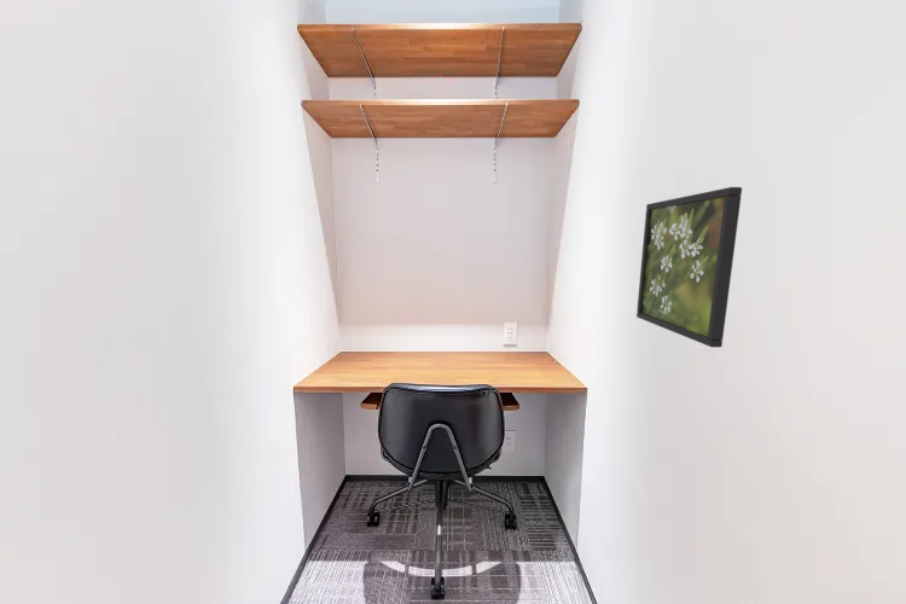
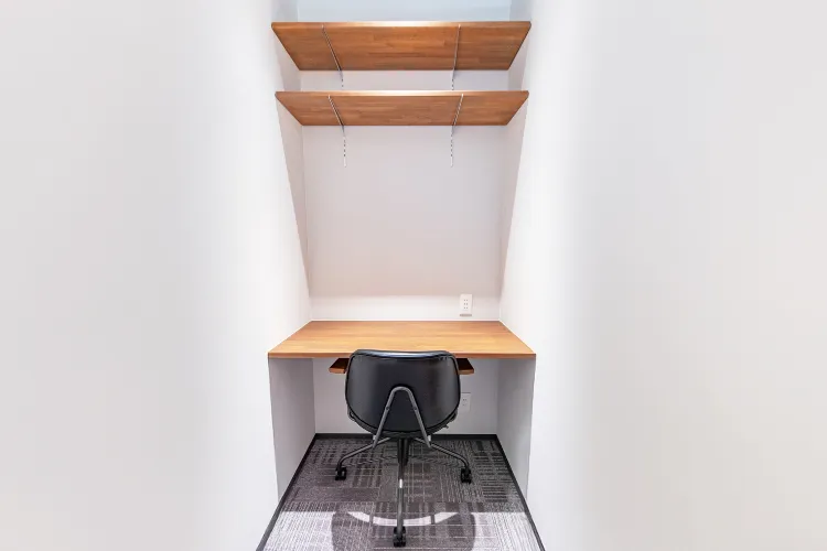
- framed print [635,186,743,349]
